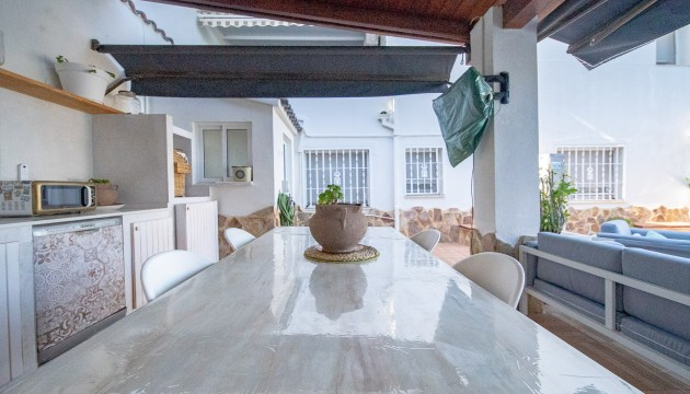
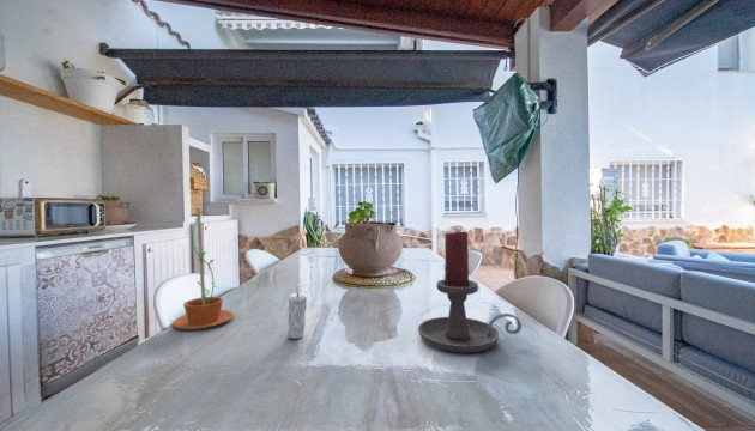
+ candle holder [417,231,523,353]
+ flower pot [171,206,235,330]
+ candle [285,286,308,340]
